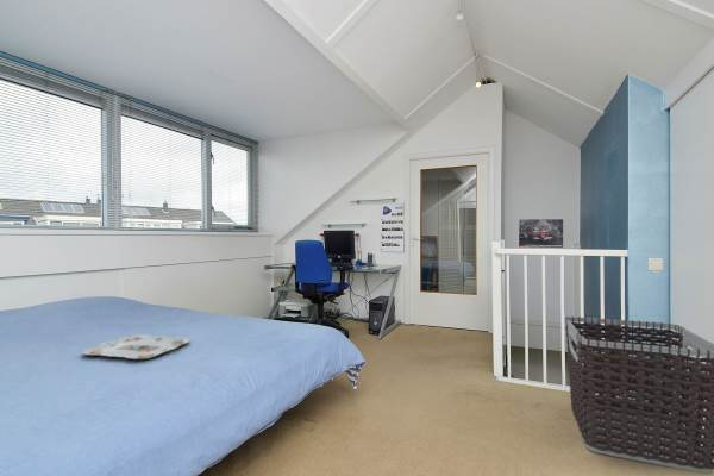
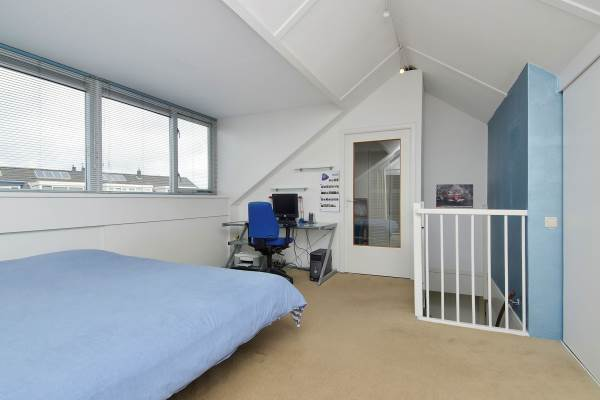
- serving tray [81,333,190,361]
- clothes hamper [564,315,714,475]
